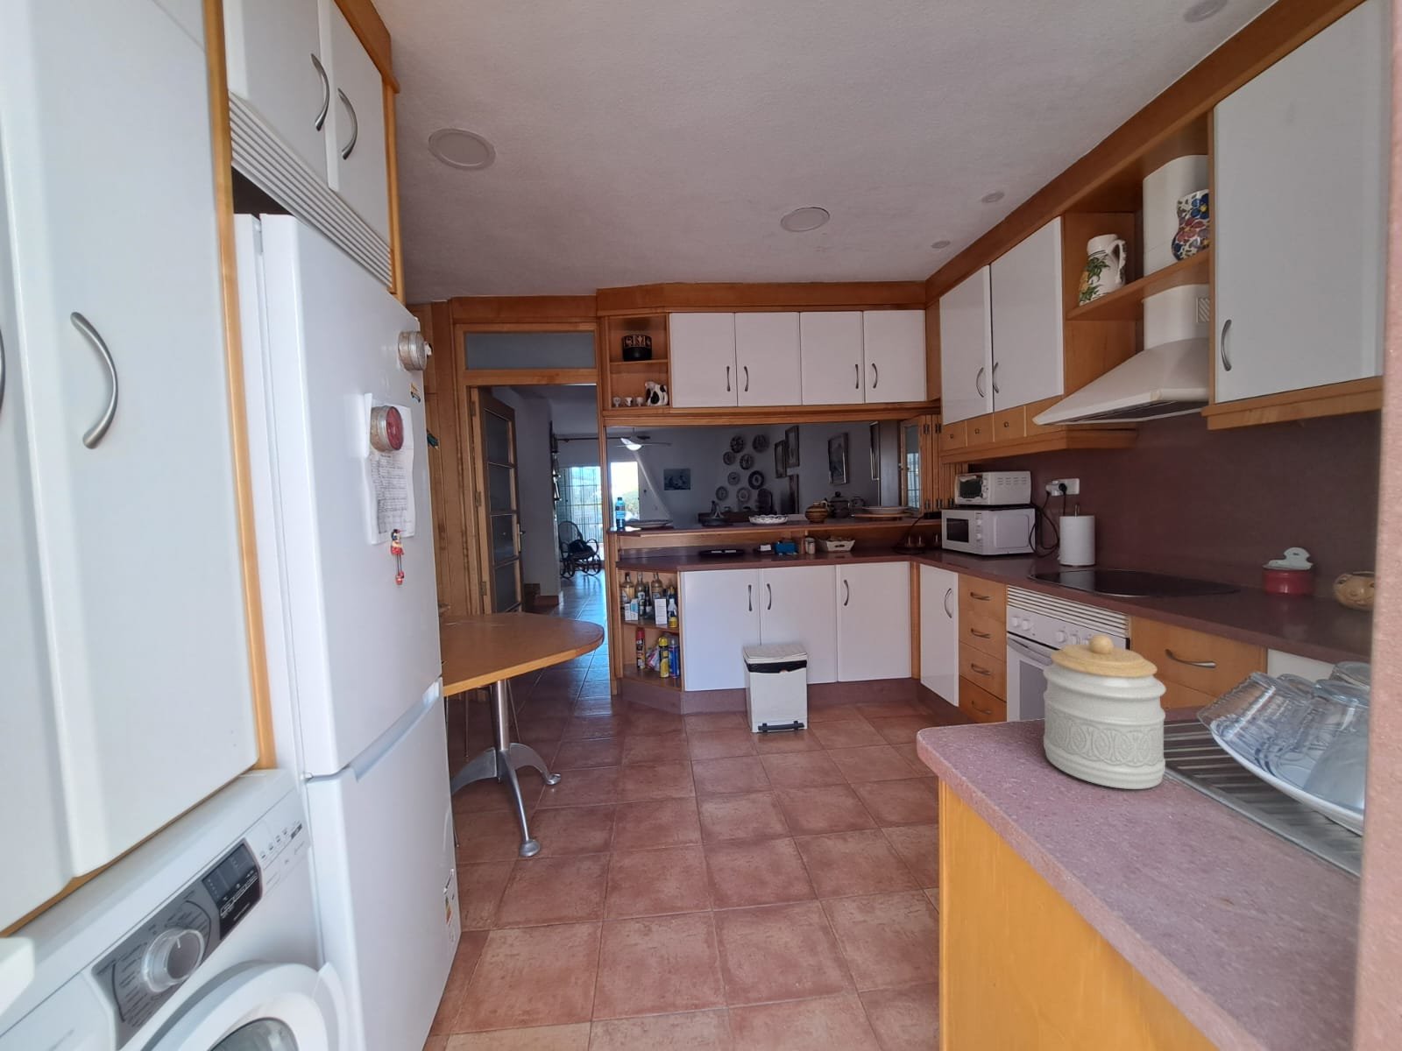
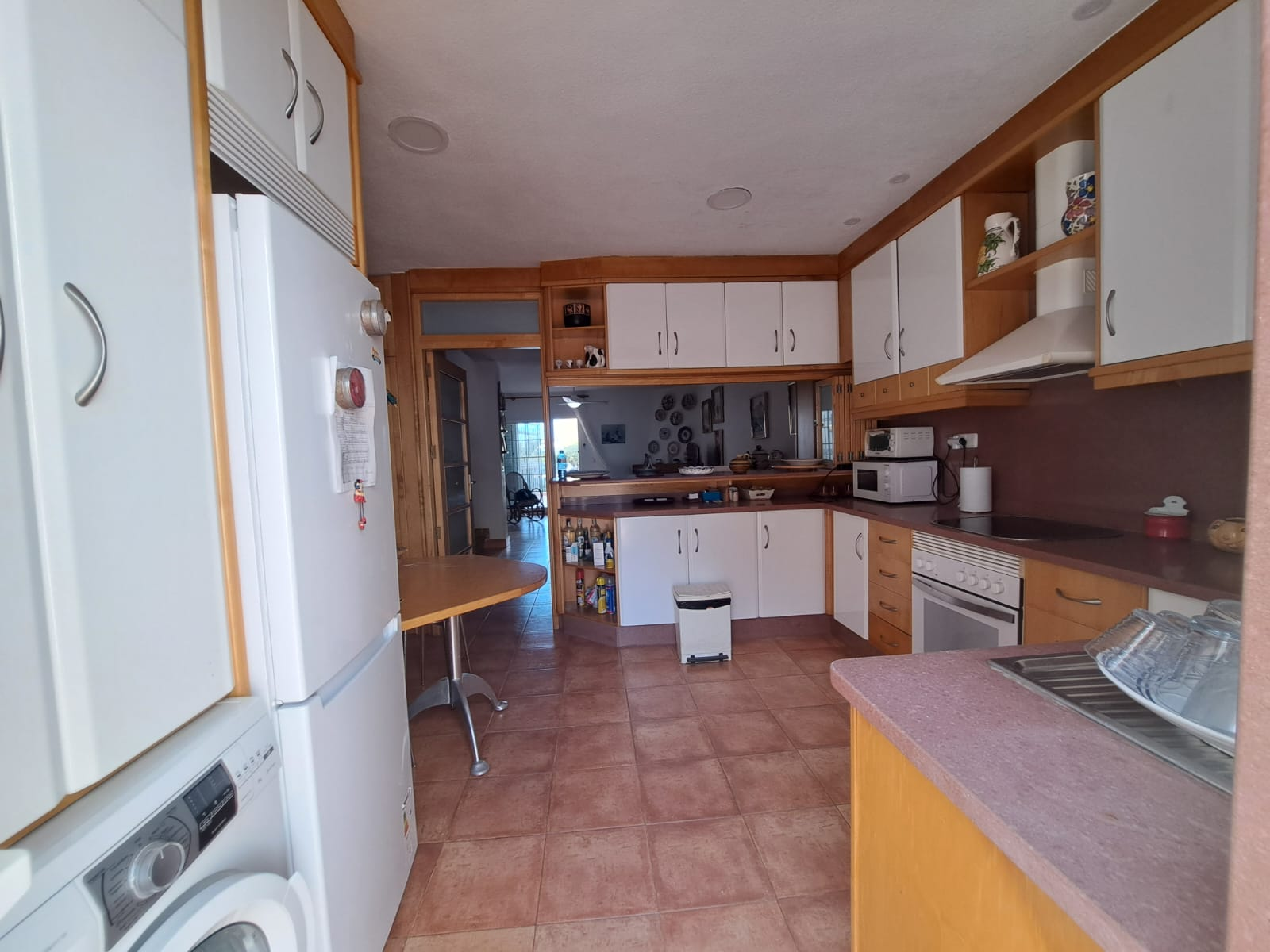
- jar [1042,634,1167,790]
